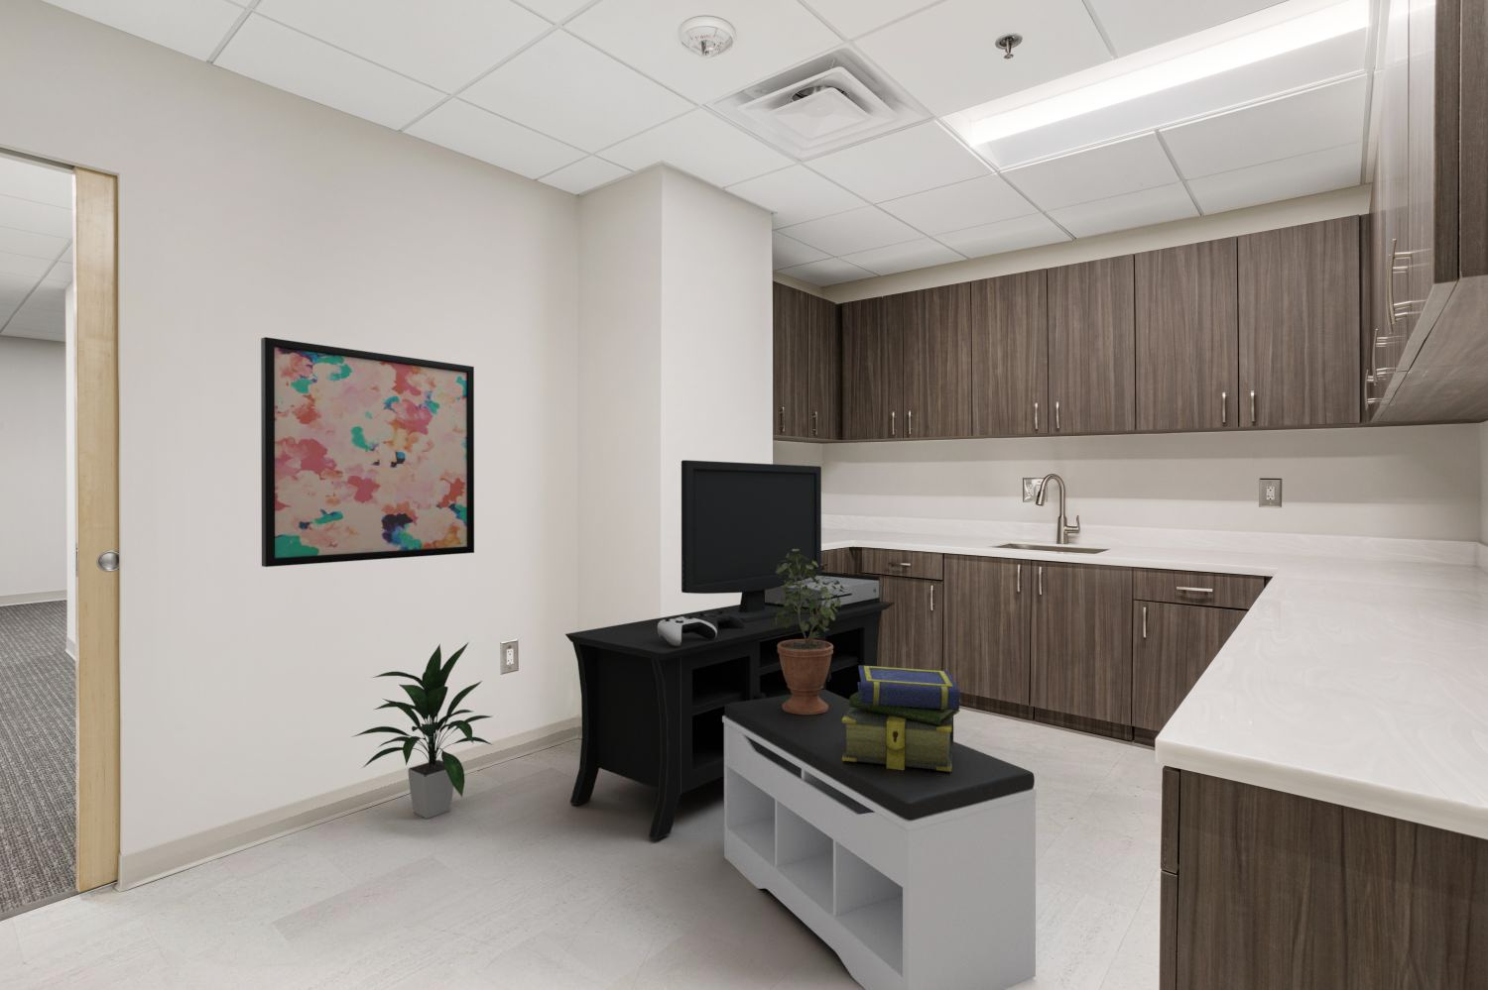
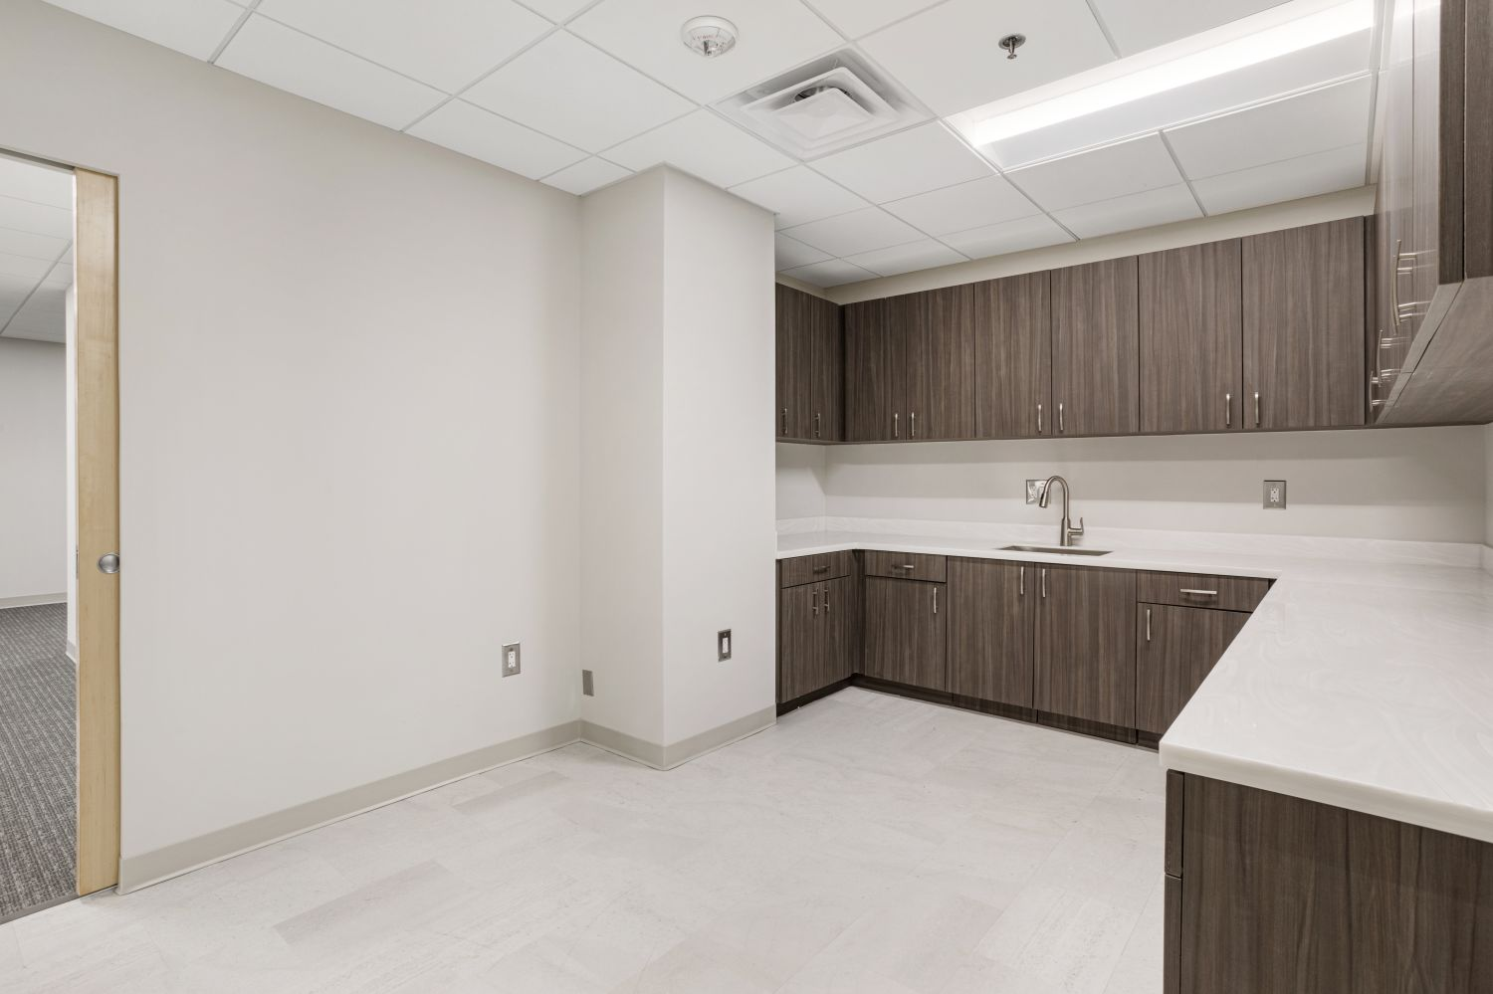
- stack of books [842,665,962,772]
- wall art [260,336,475,568]
- potted plant [775,549,846,715]
- indoor plant [352,642,494,820]
- bench [722,689,1038,990]
- media console [565,459,895,841]
